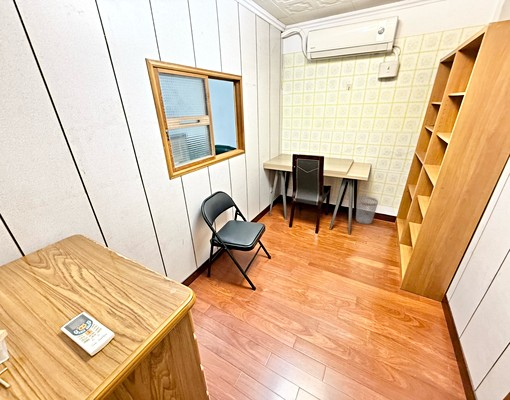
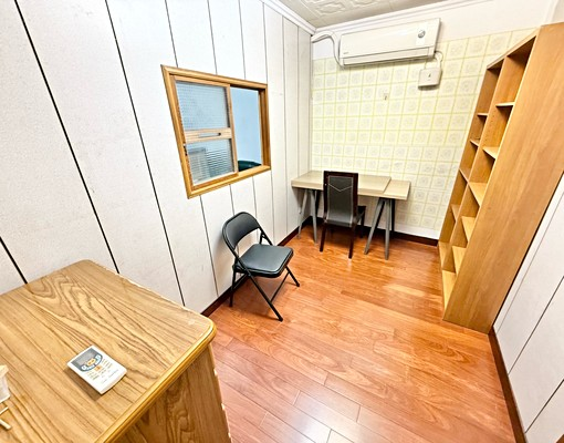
- wastebasket [355,196,379,225]
